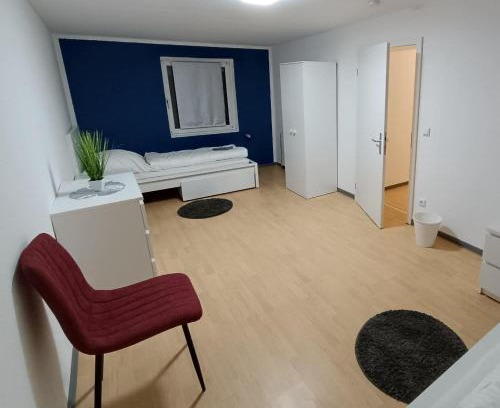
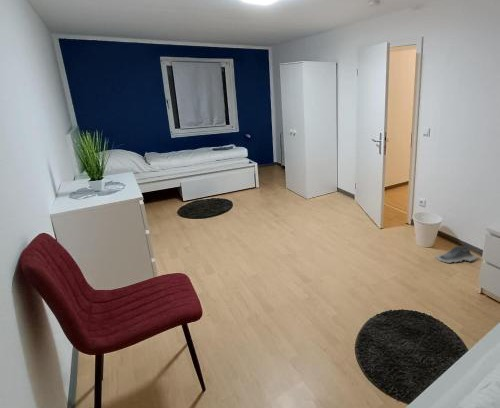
+ arctic [434,245,481,264]
